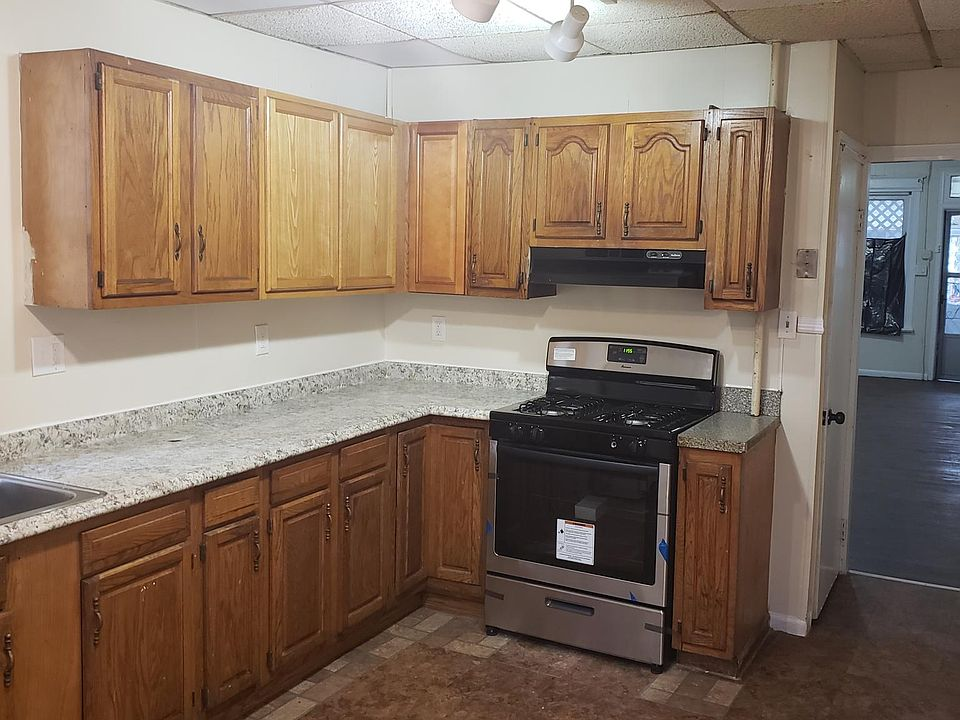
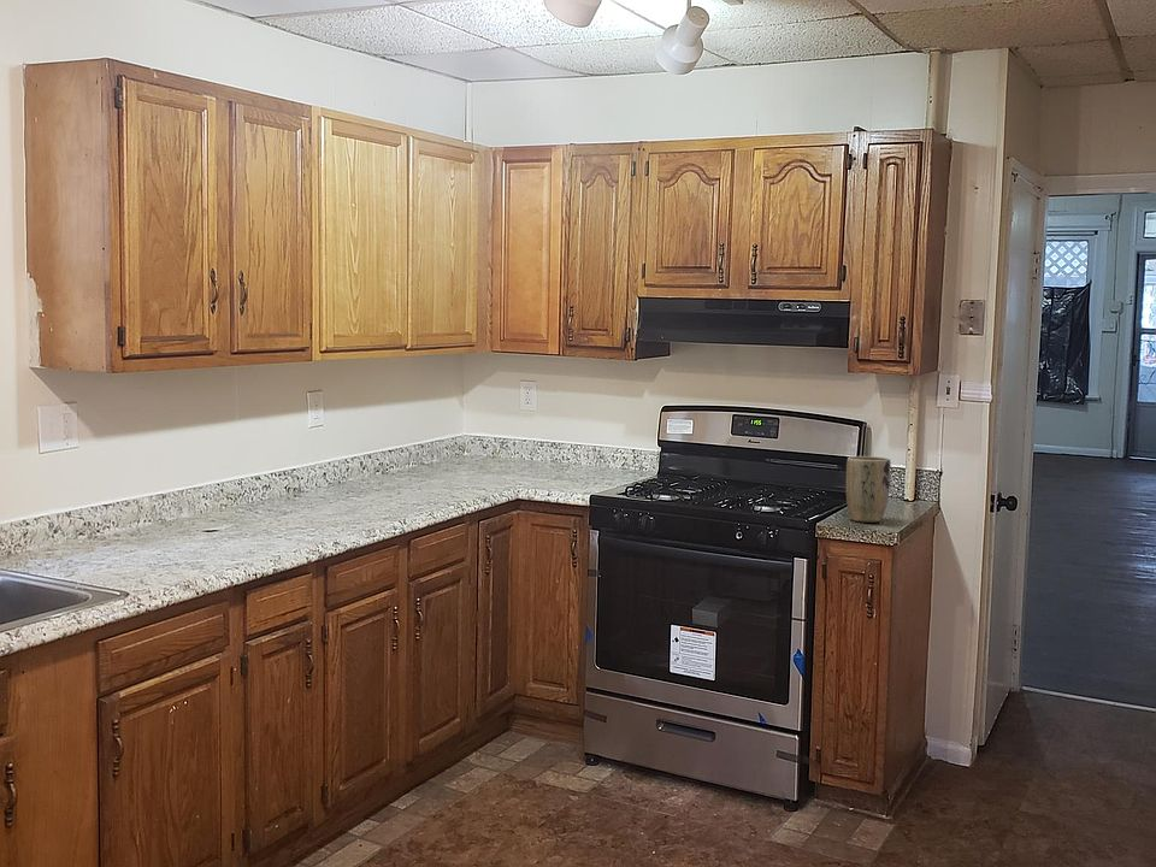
+ plant pot [845,455,892,524]
